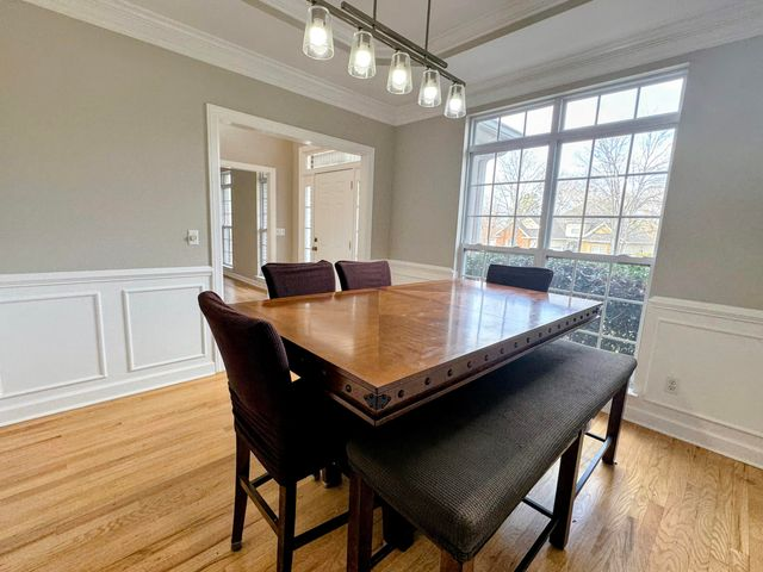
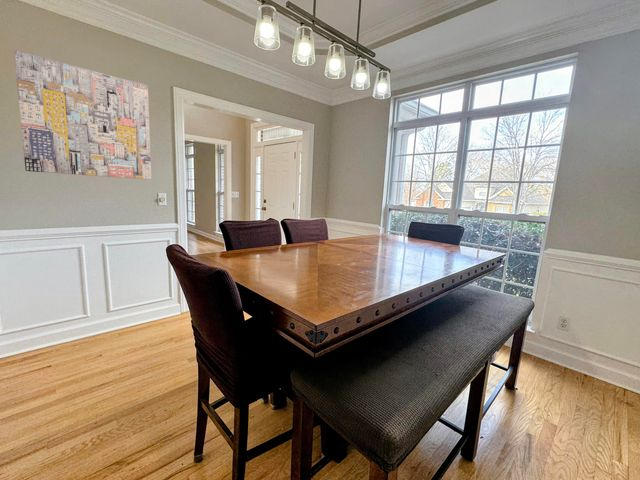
+ wall art [13,49,152,180]
